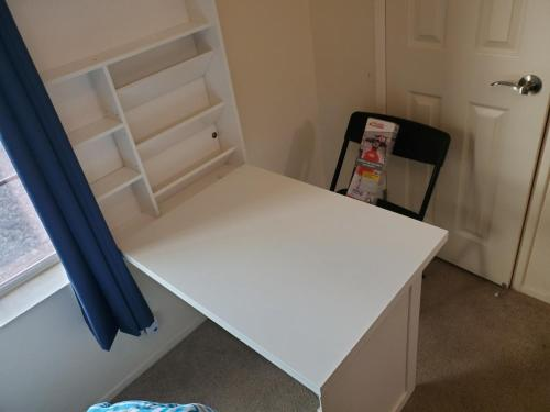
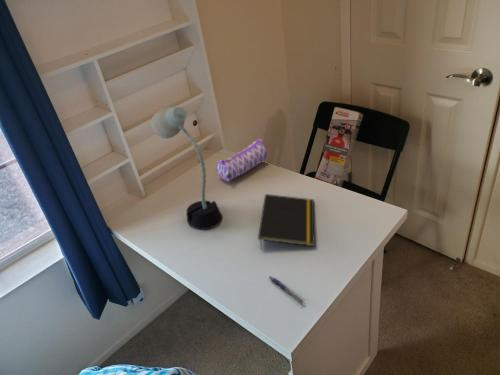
+ notepad [257,193,315,251]
+ pen [268,275,305,305]
+ desk lamp [150,106,223,230]
+ pencil case [215,138,268,183]
